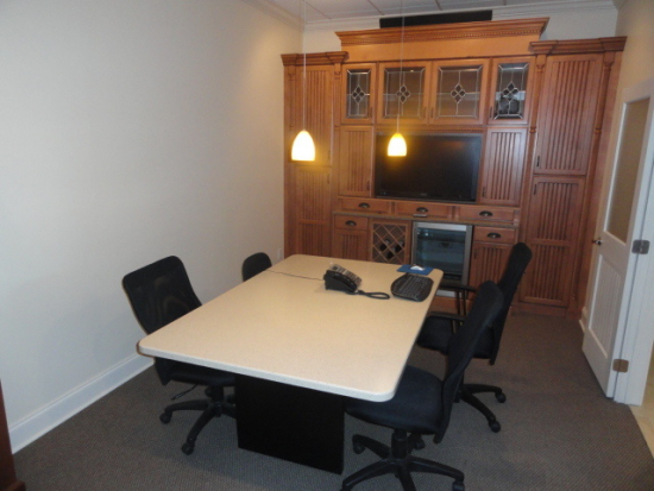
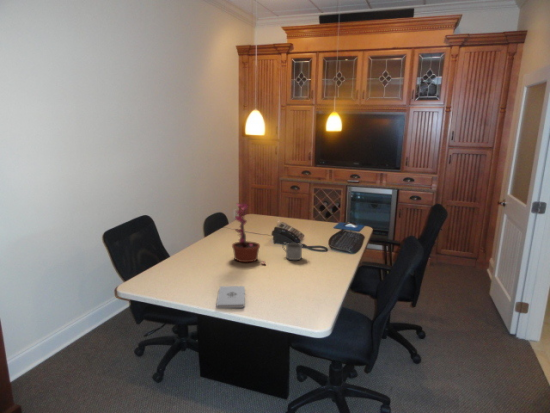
+ potted plant [231,202,267,265]
+ mug [281,242,303,261]
+ notepad [216,285,246,309]
